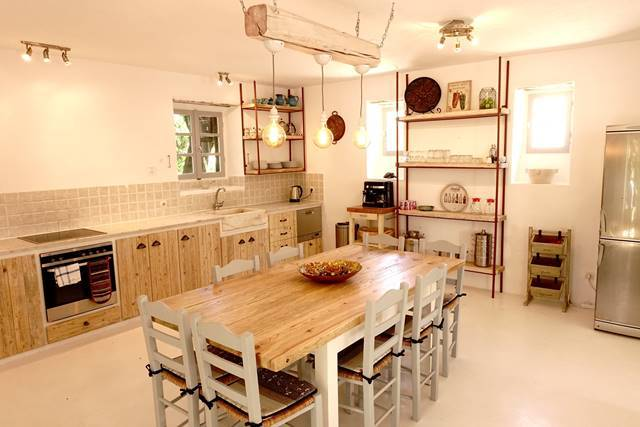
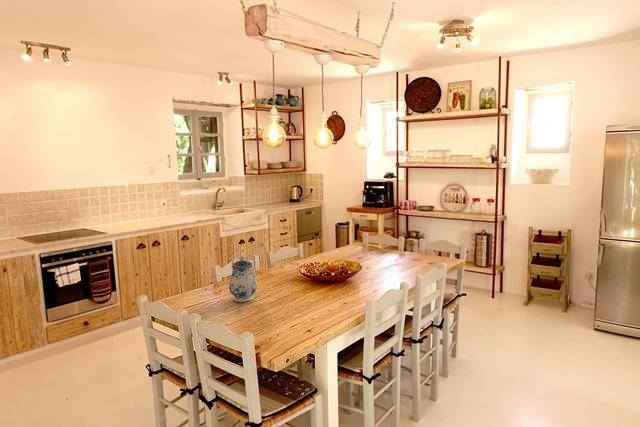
+ teapot [228,254,258,303]
